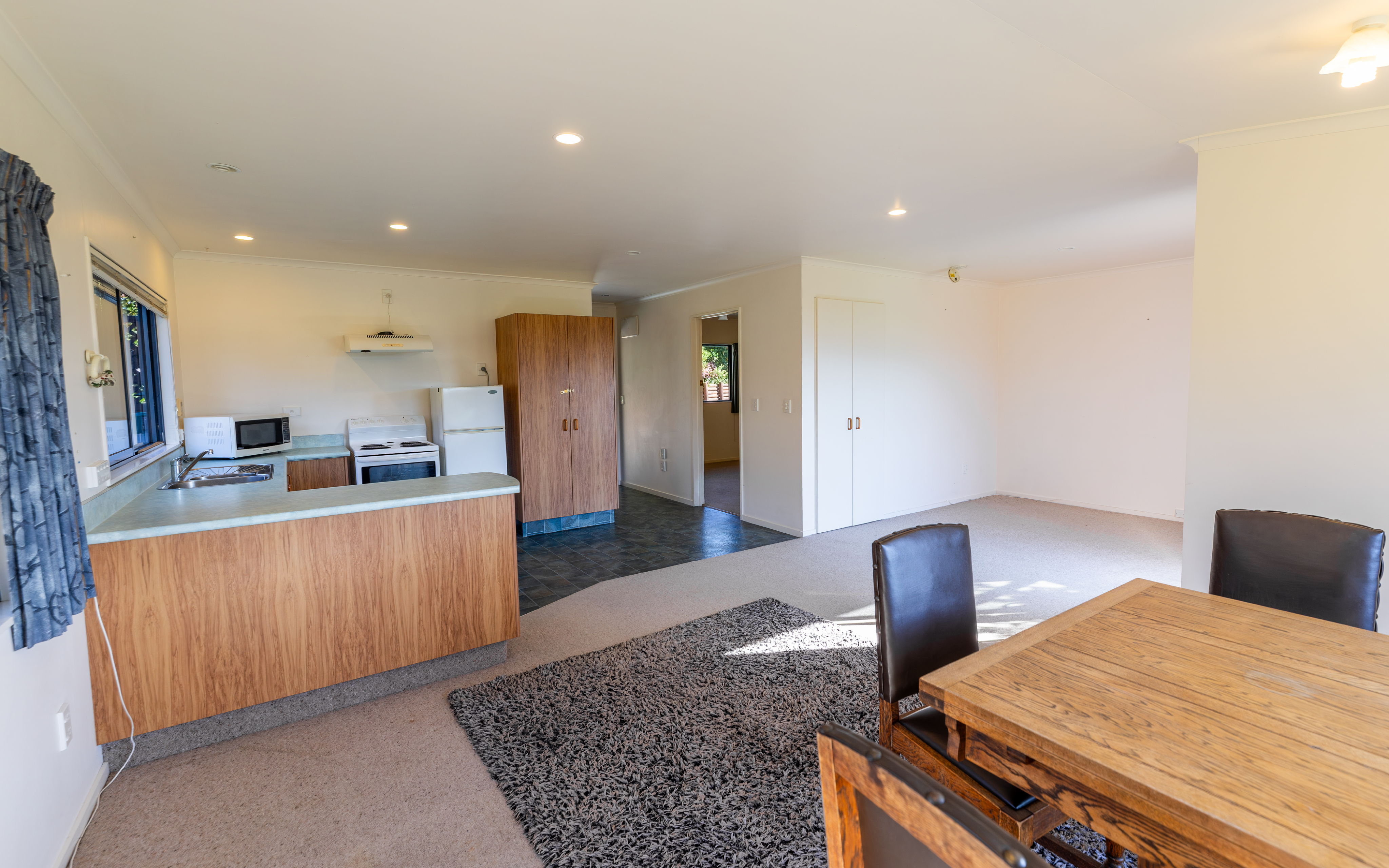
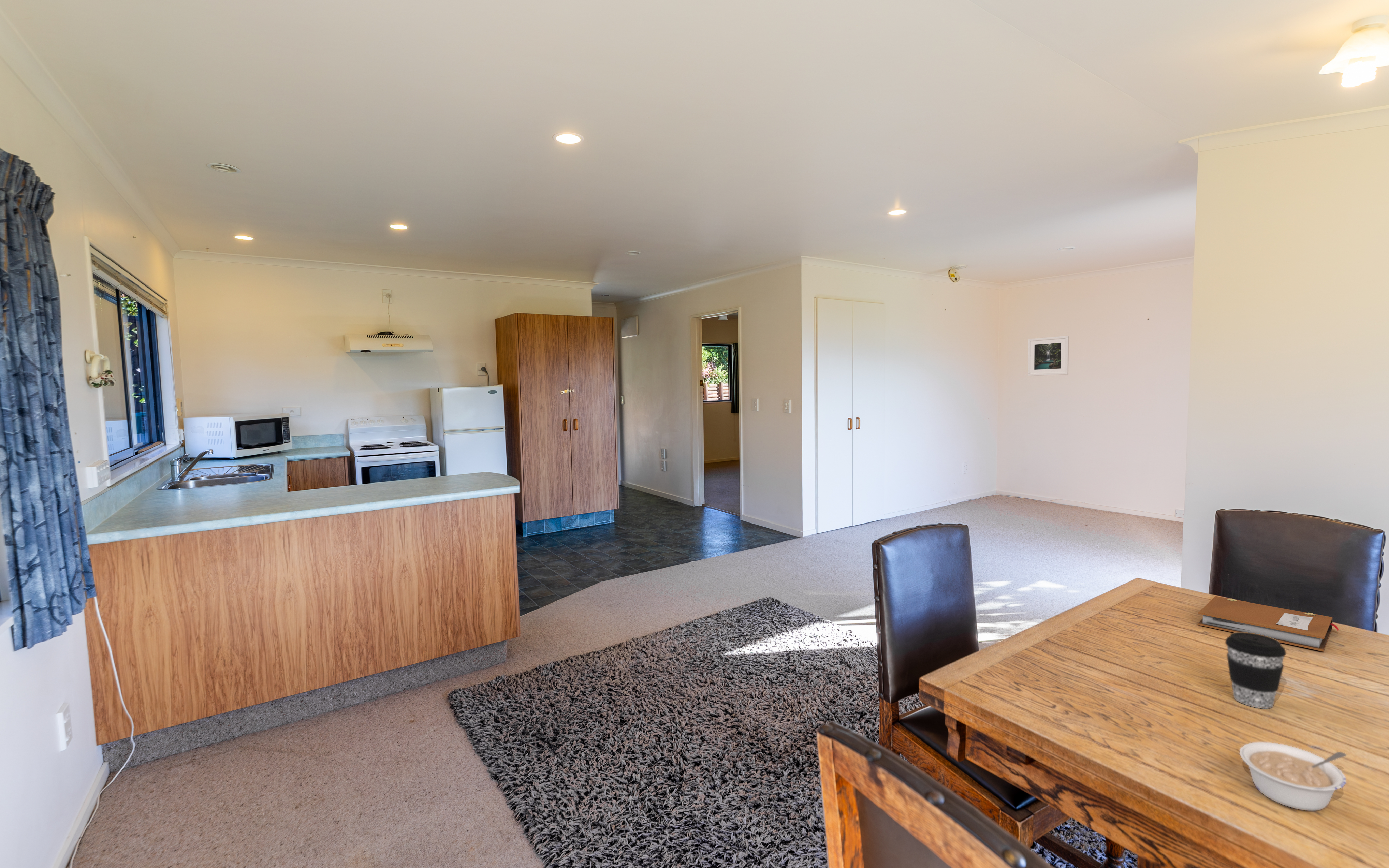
+ notebook [1198,596,1339,652]
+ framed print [1028,335,1069,376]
+ coffee cup [1225,632,1287,709]
+ legume [1239,742,1347,811]
